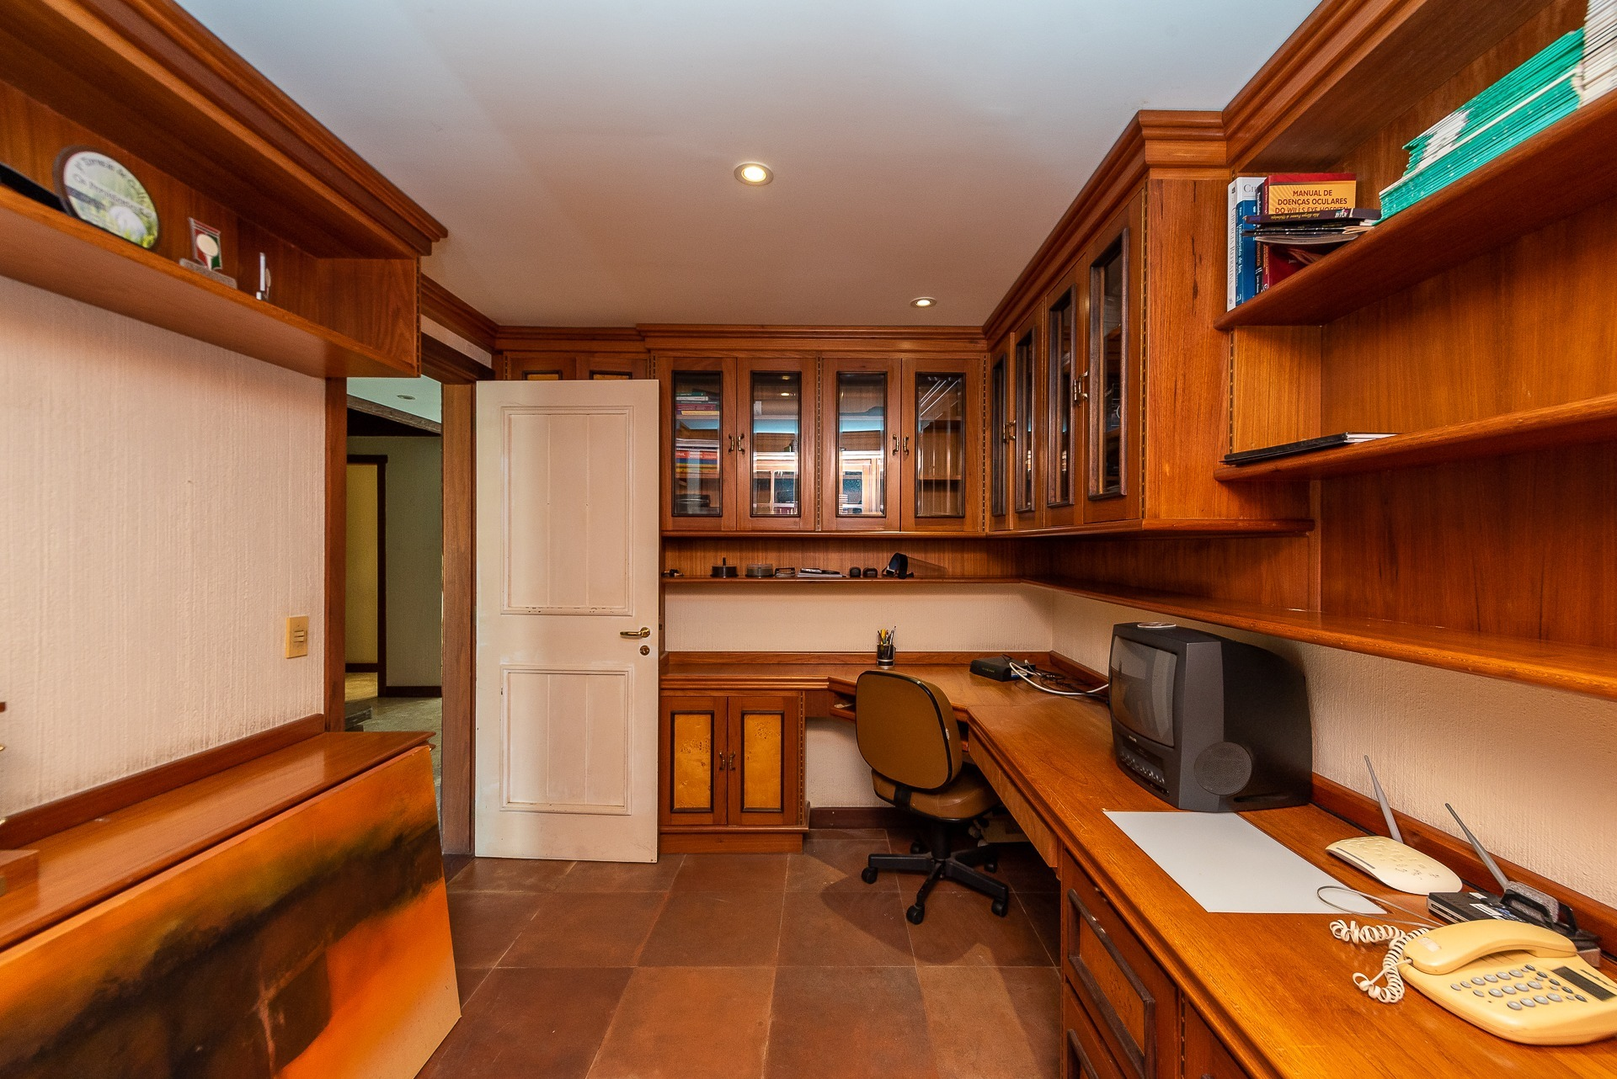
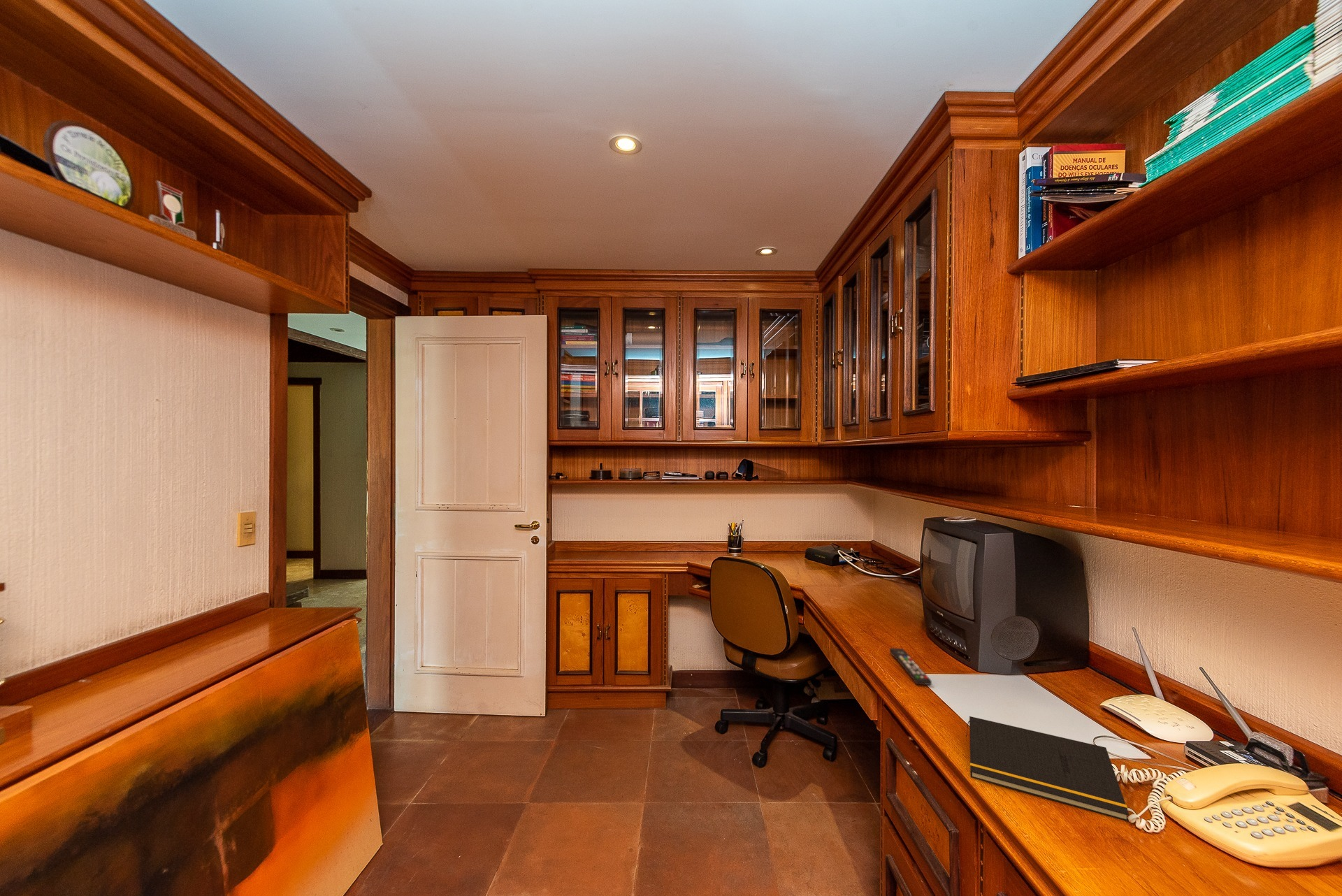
+ notepad [965,716,1130,823]
+ remote control [889,647,932,686]
